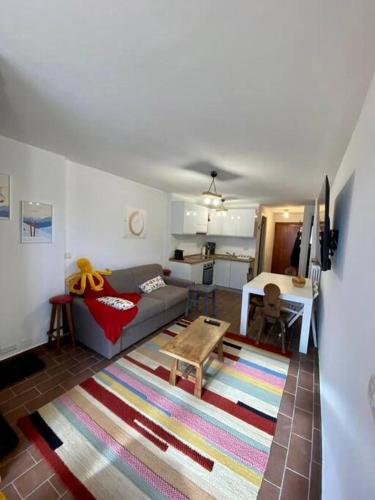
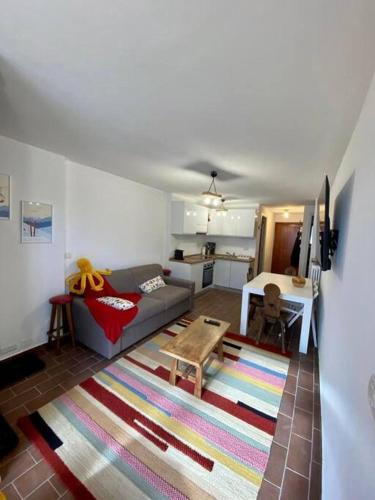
- wall art [122,205,148,240]
- side table [184,282,219,318]
